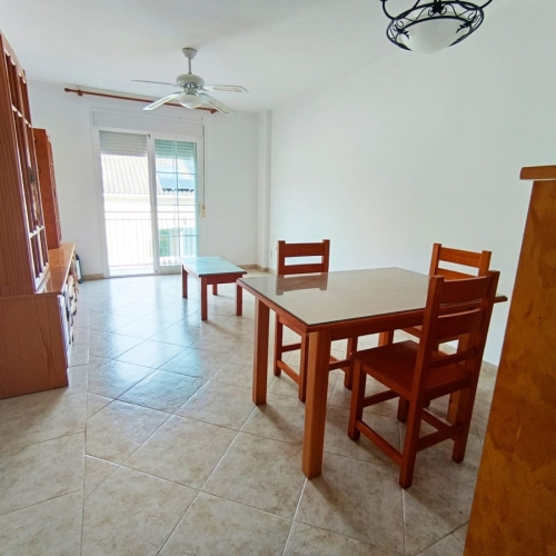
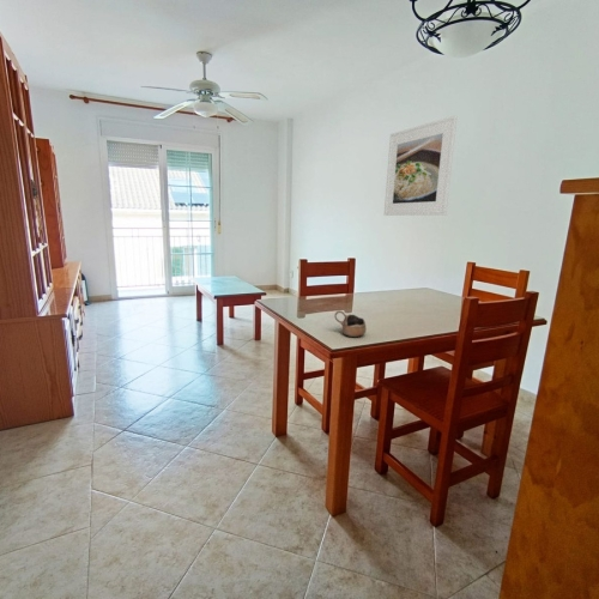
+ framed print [383,115,458,217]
+ cup [333,309,368,338]
